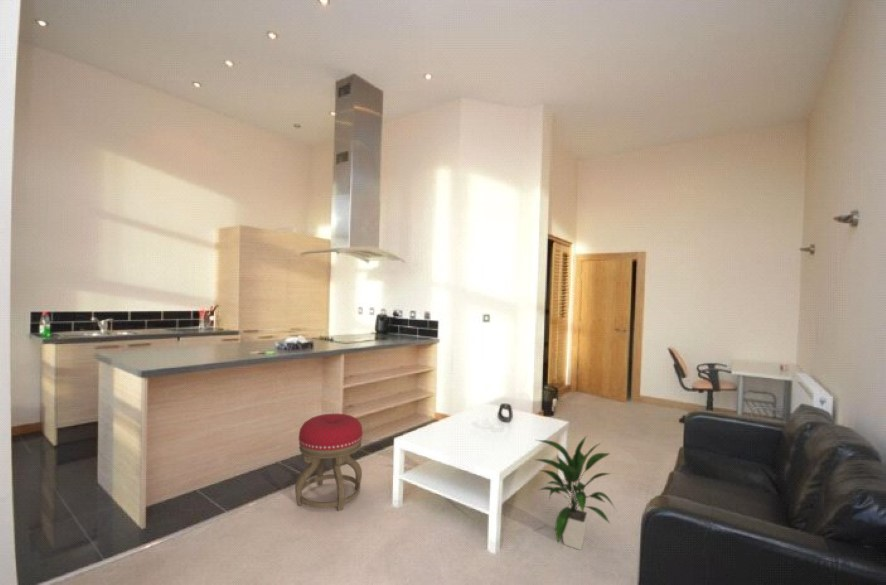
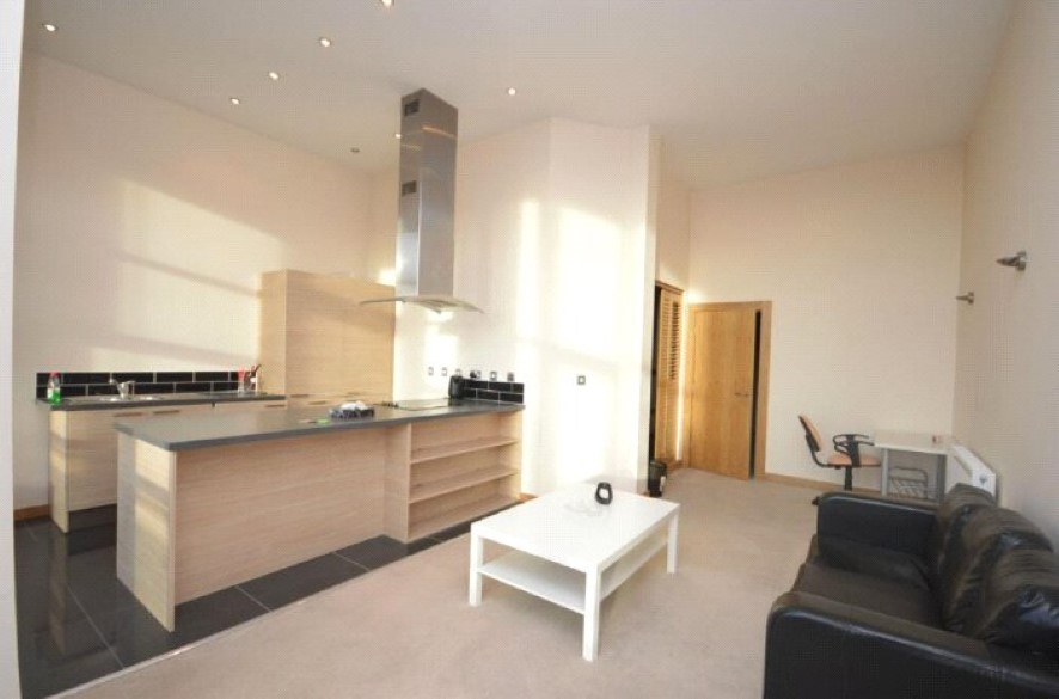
- stool [294,413,364,512]
- indoor plant [533,435,617,551]
